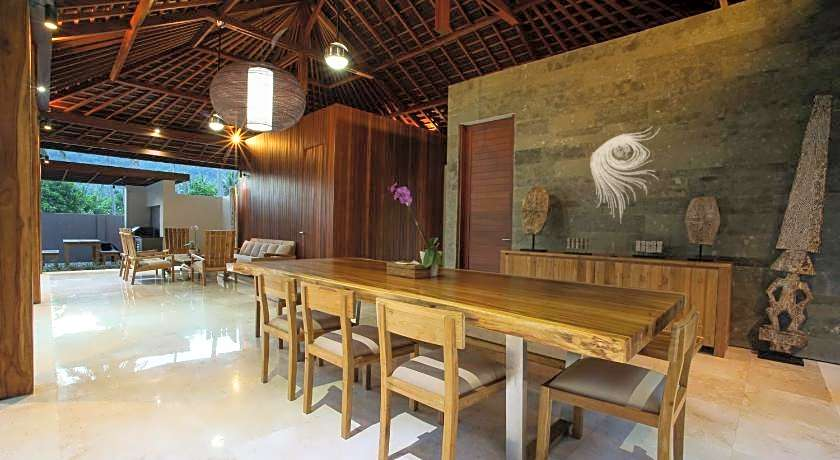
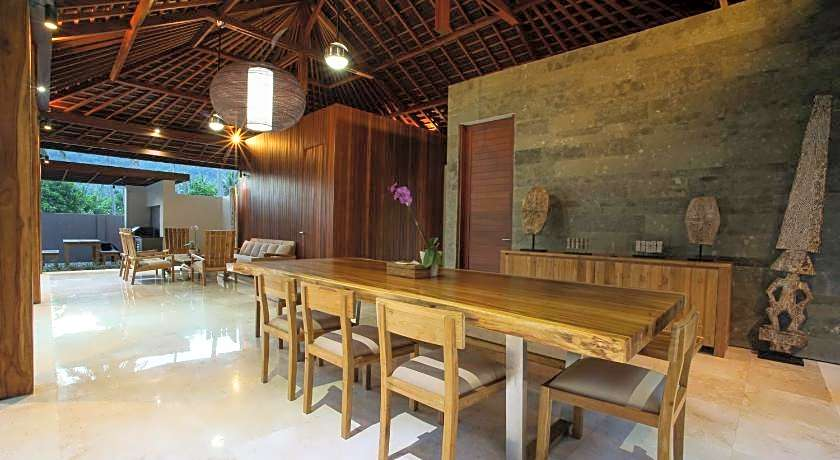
- wall sculpture [589,125,661,225]
